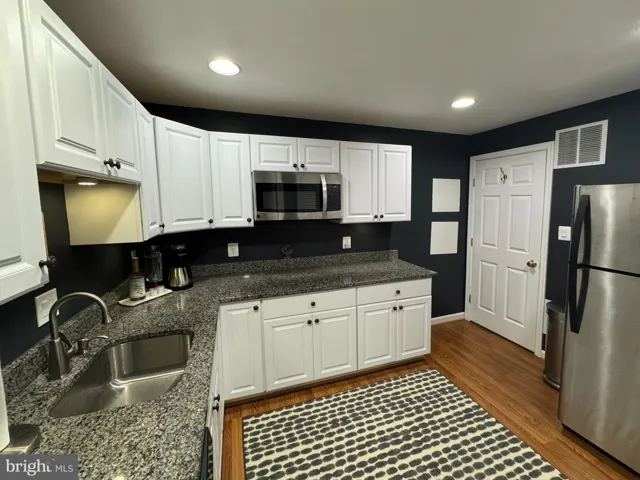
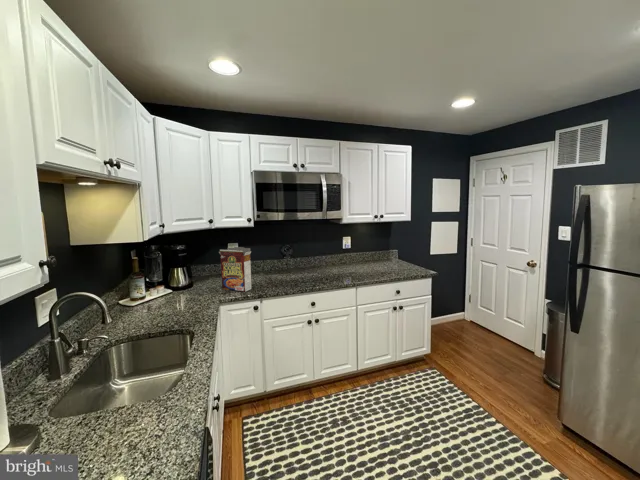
+ cereal box [218,246,252,293]
